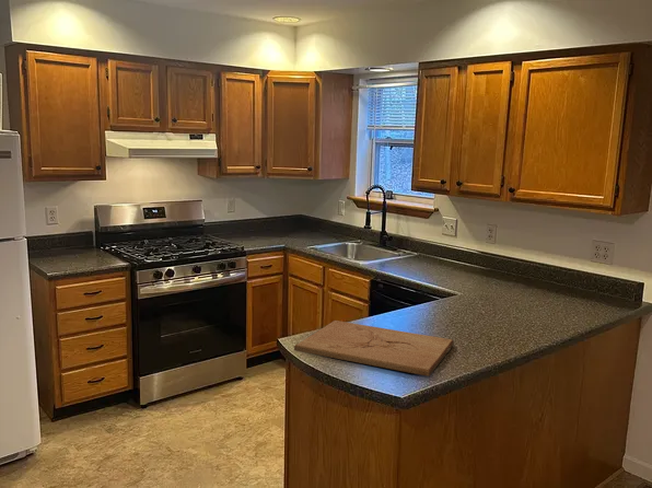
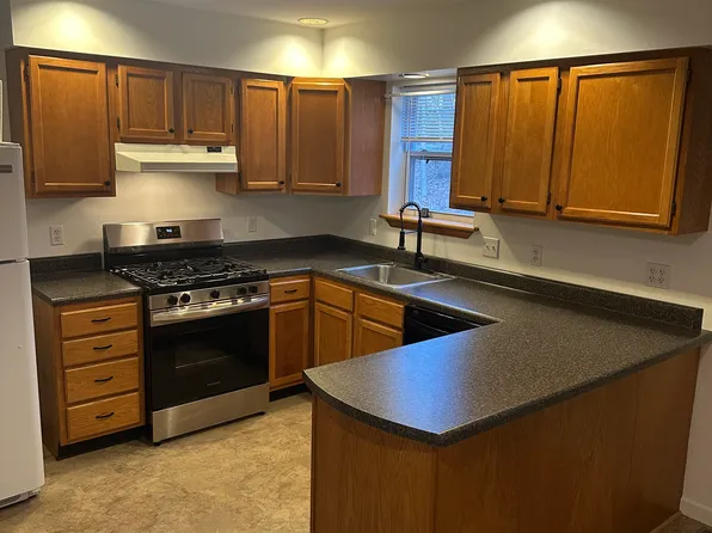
- cutting board [293,319,455,377]
